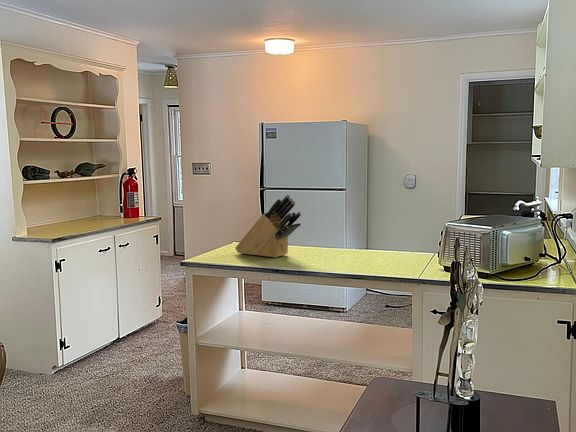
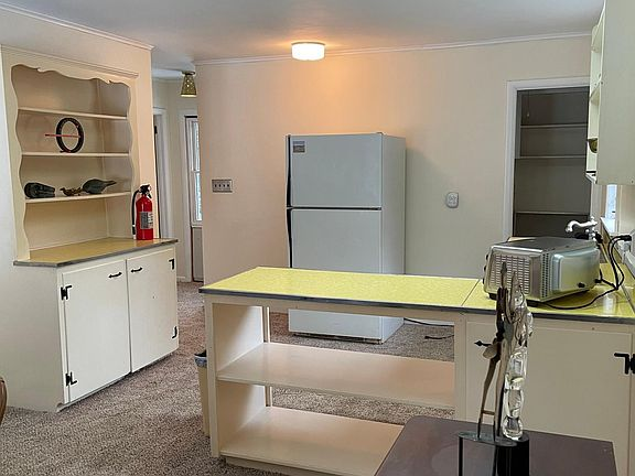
- knife block [234,194,302,259]
